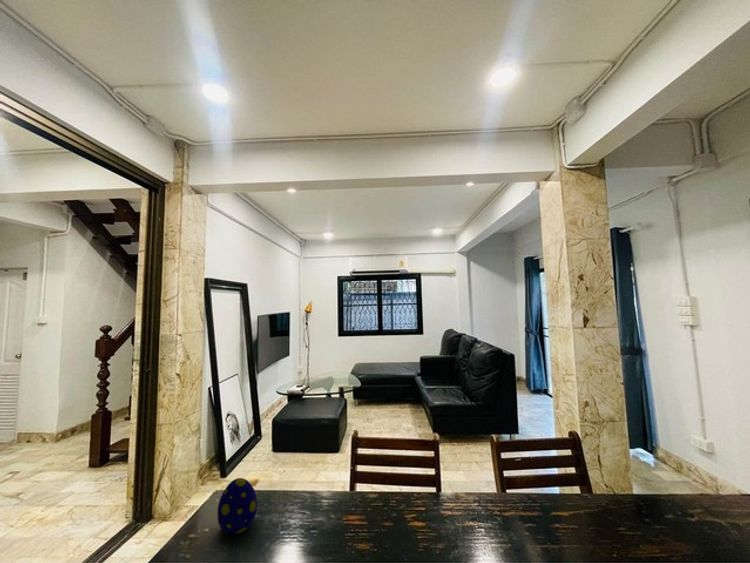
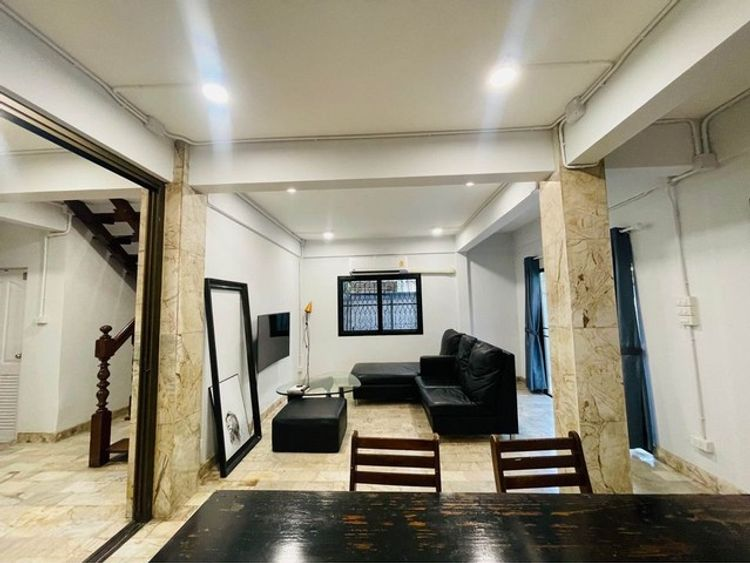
- decorative egg [216,477,258,535]
